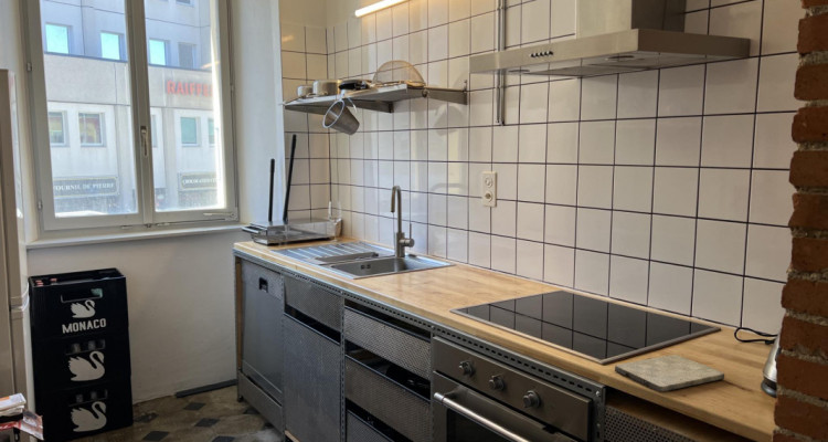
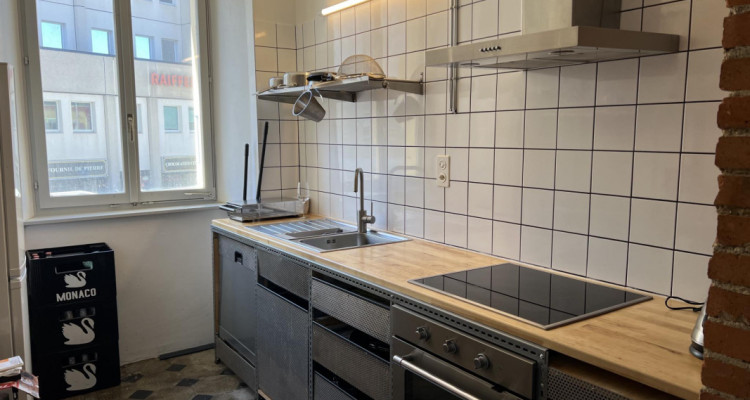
- cutting board [614,354,725,393]
